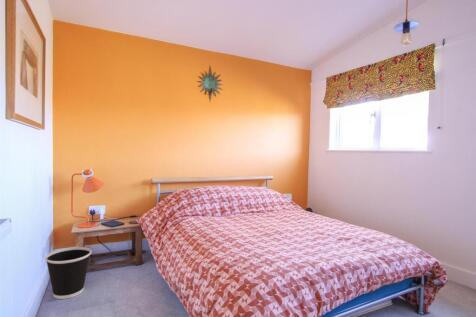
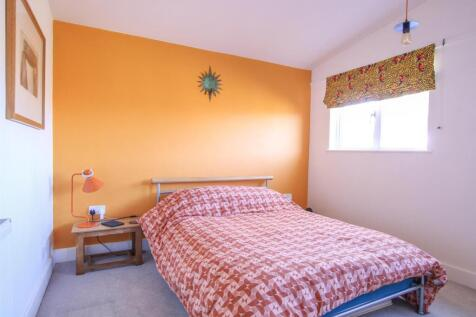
- wastebasket [44,246,92,300]
